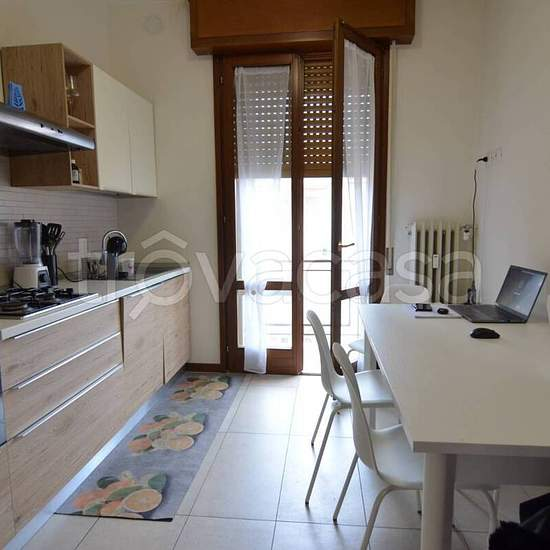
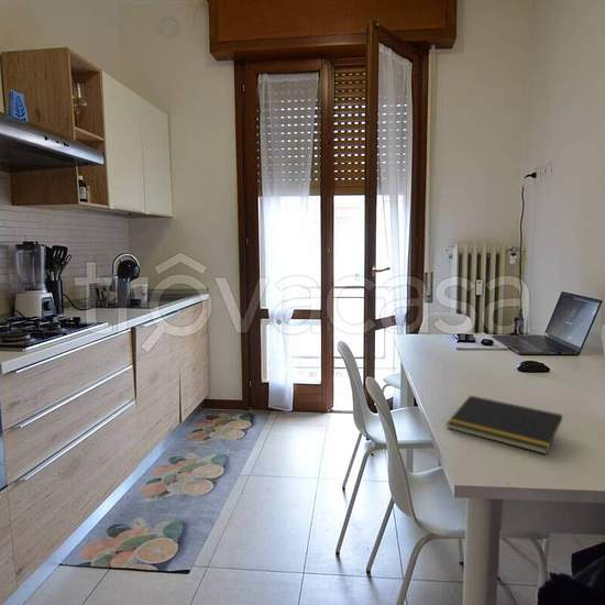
+ notepad [446,395,563,455]
